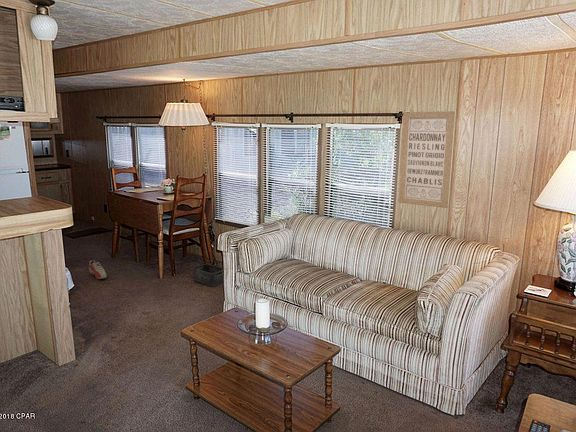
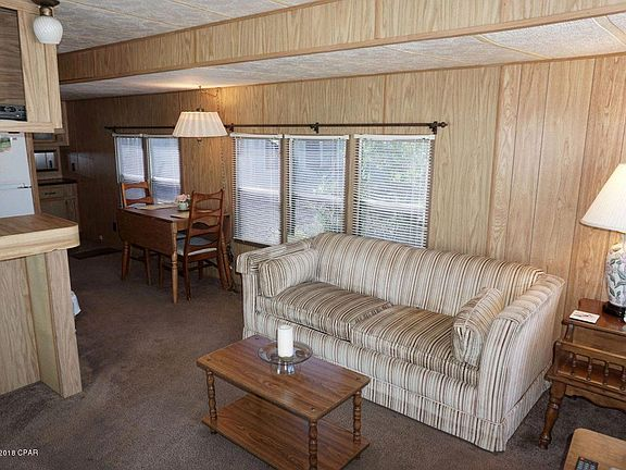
- shoe [88,260,108,280]
- wall art [398,110,456,209]
- storage bin [193,263,224,287]
